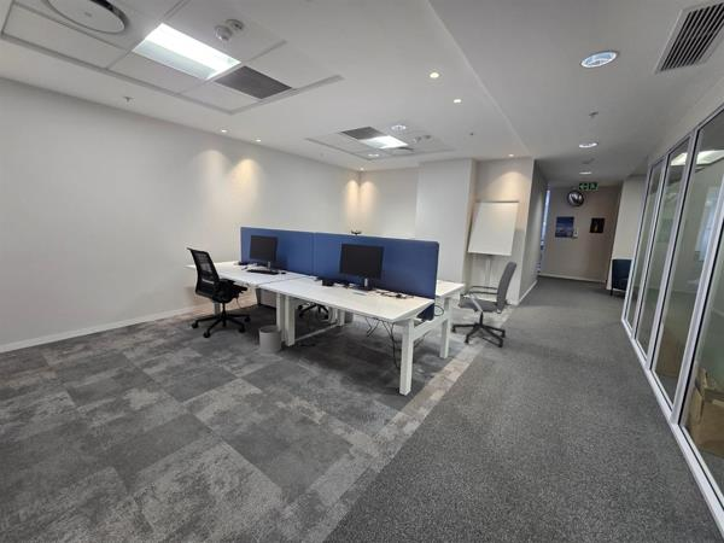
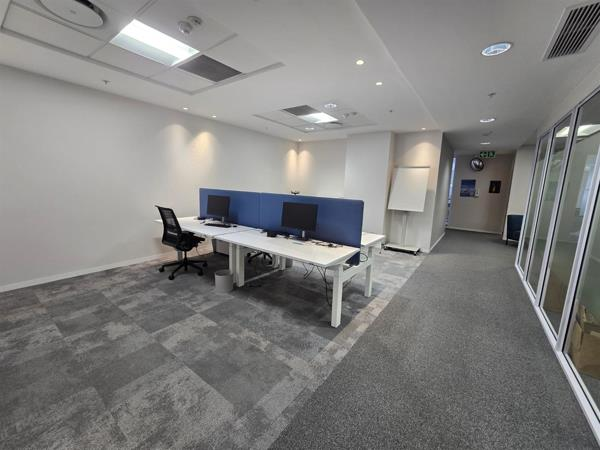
- office chair [450,261,518,349]
